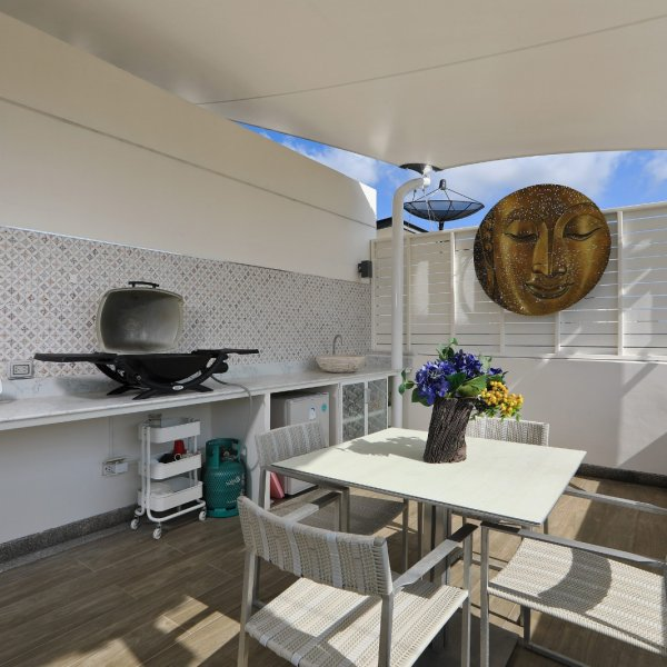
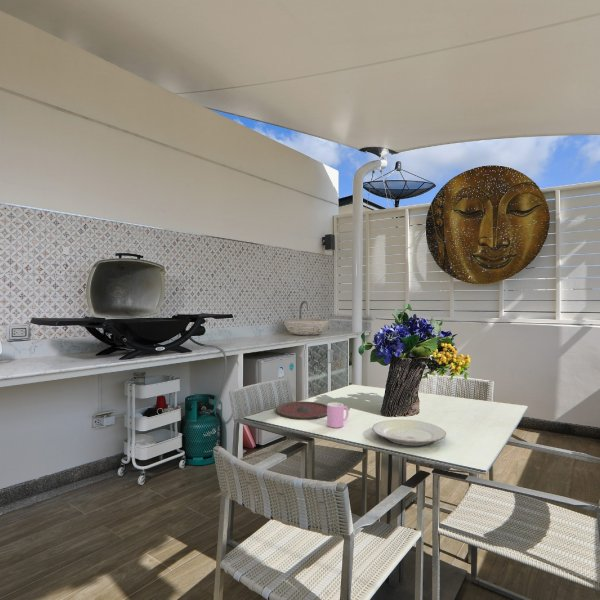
+ plate [275,400,327,420]
+ plate [371,419,447,447]
+ cup [326,402,350,429]
